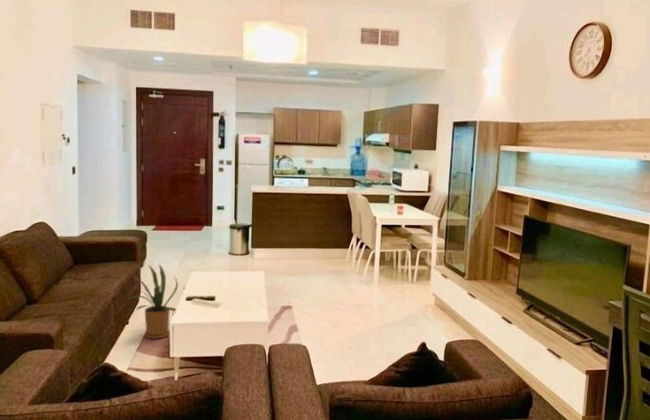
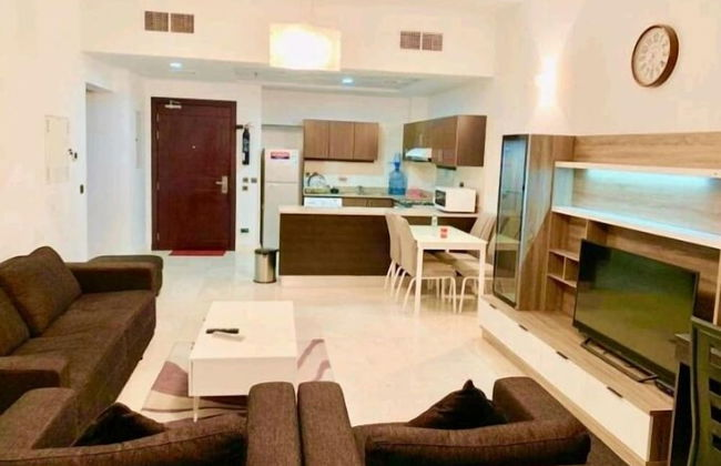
- house plant [129,263,179,340]
